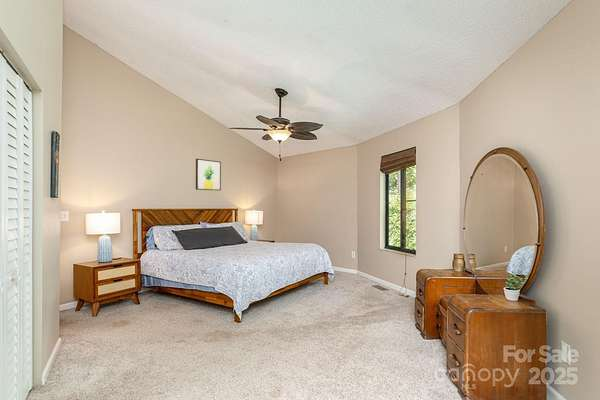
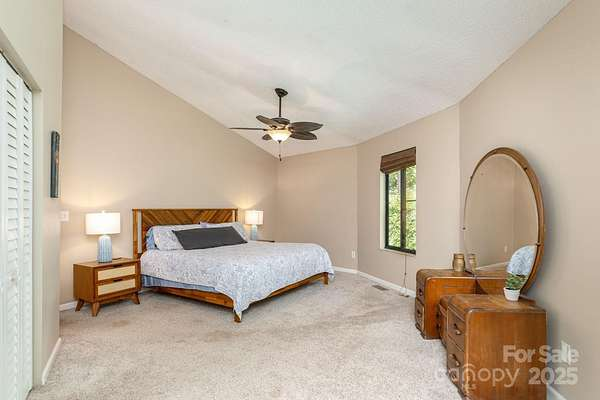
- wall art [195,158,222,191]
